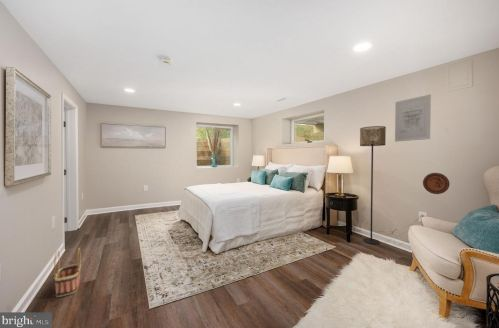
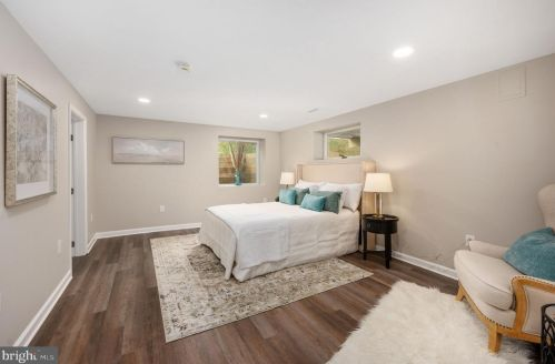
- floor lamp [359,125,387,245]
- decorative plate [422,172,451,195]
- wall art [394,93,432,143]
- basket [53,247,82,298]
